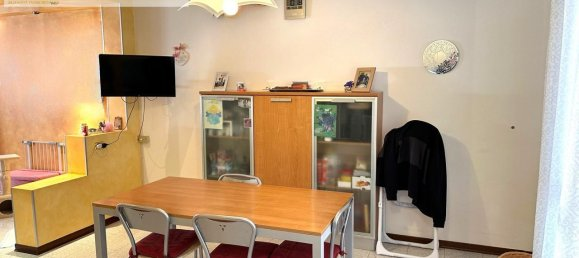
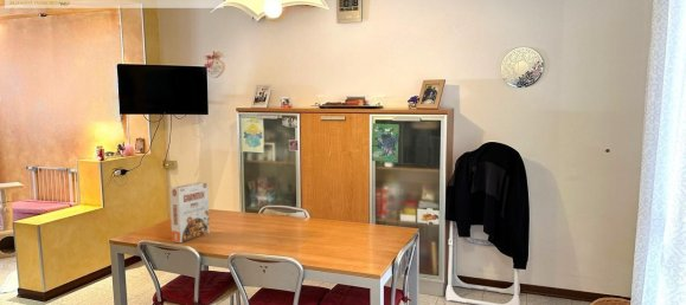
+ cereal box [169,181,211,244]
